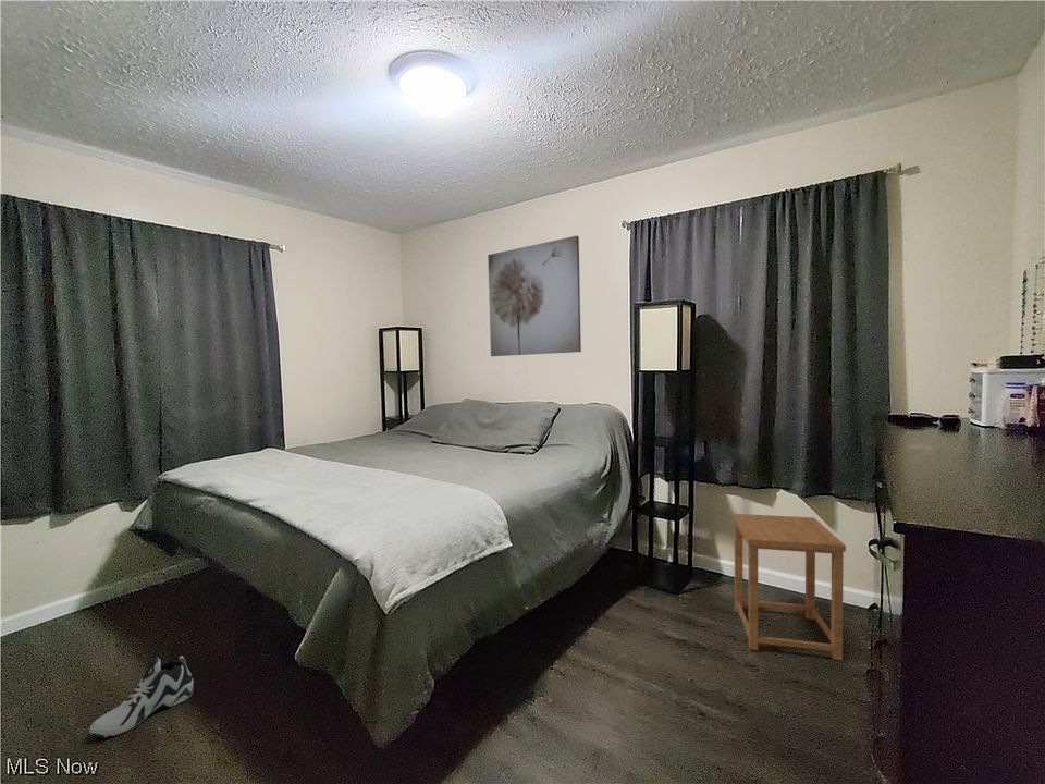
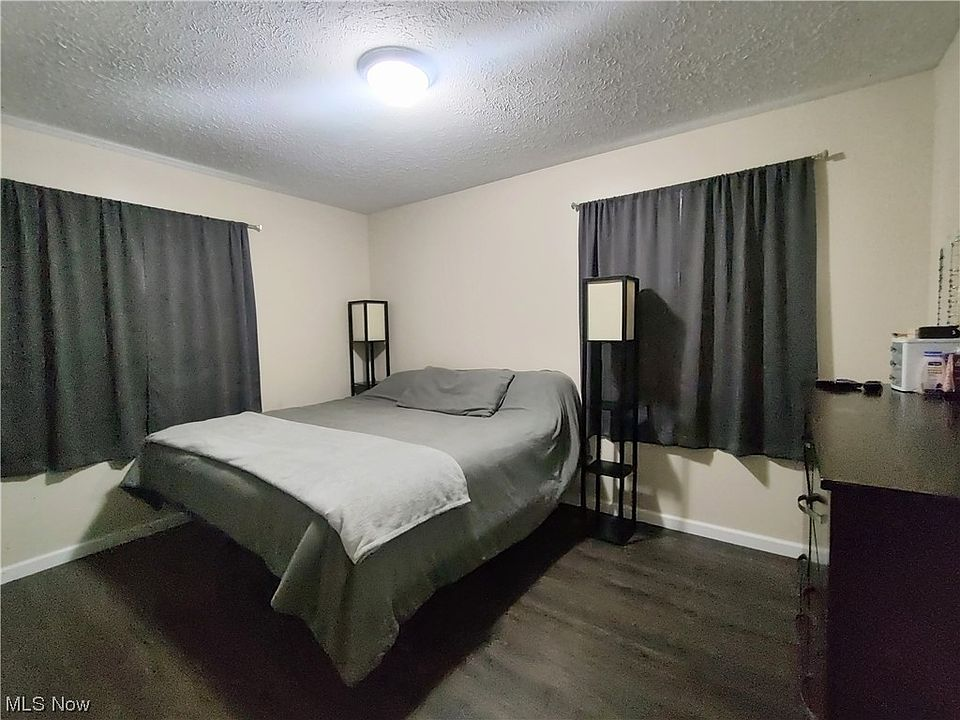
- sneaker [88,654,195,738]
- side table [732,513,847,661]
- wall art [487,235,582,357]
